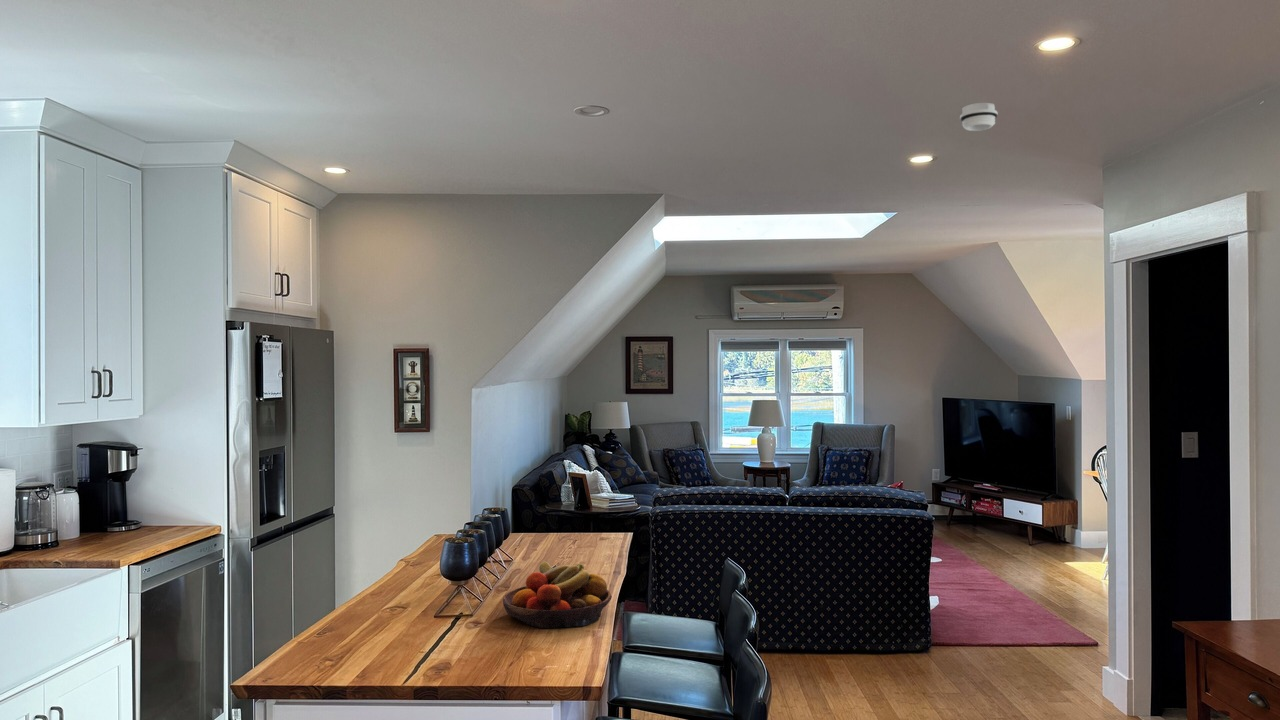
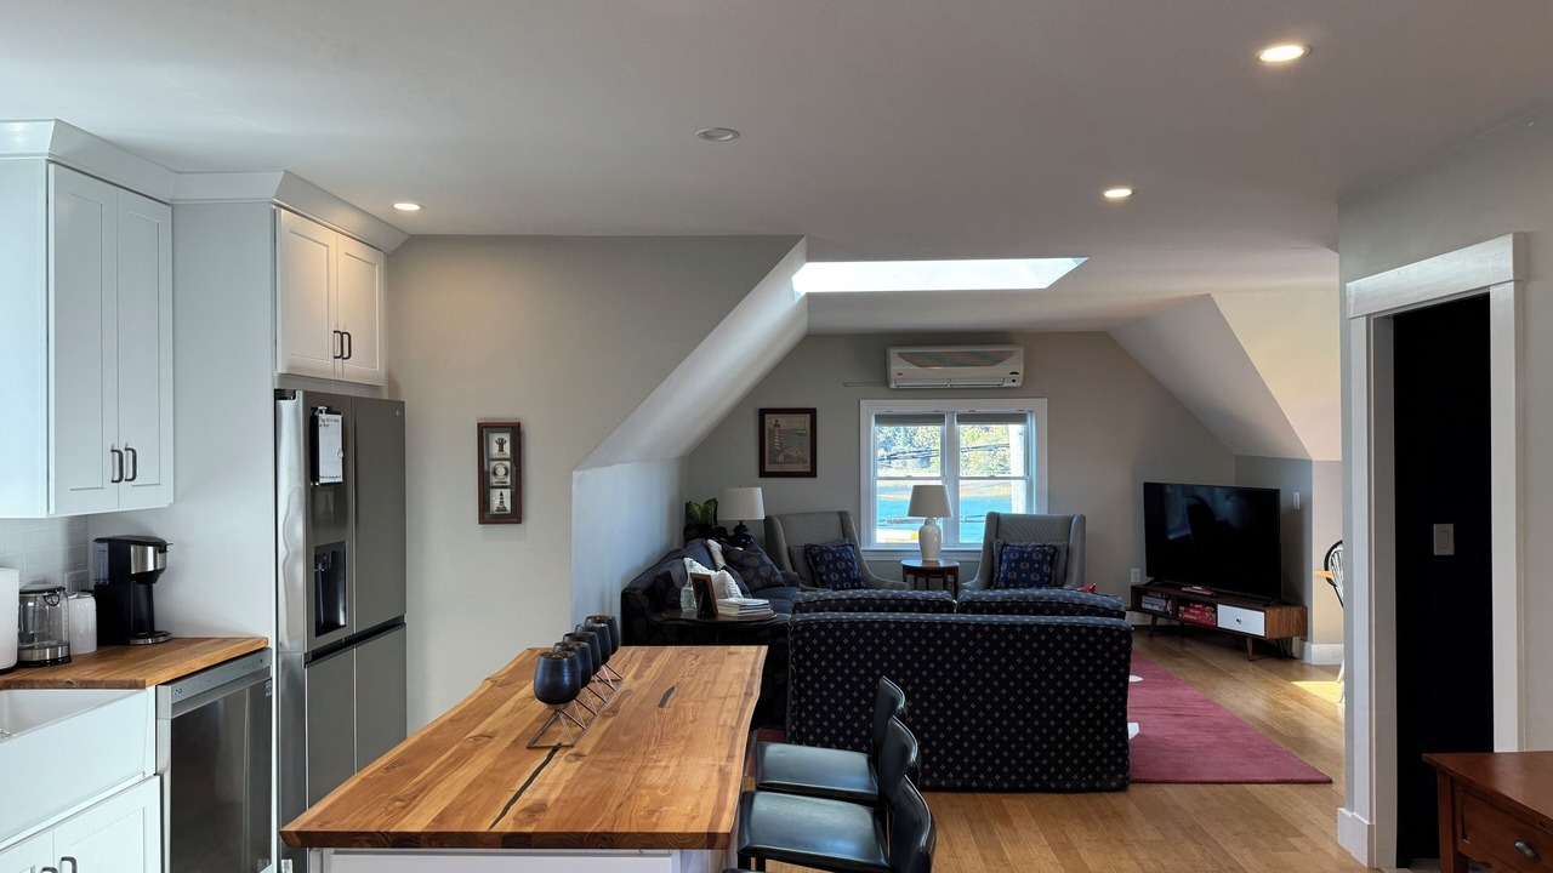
- fruit bowl [502,560,613,629]
- smoke detector [959,102,999,132]
